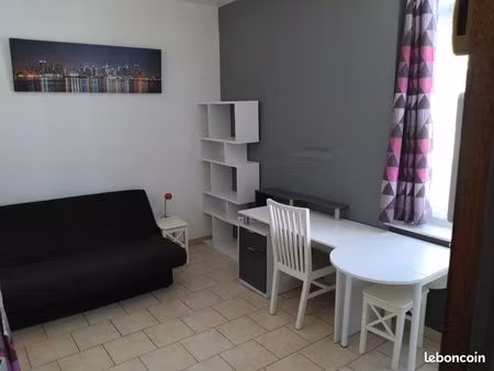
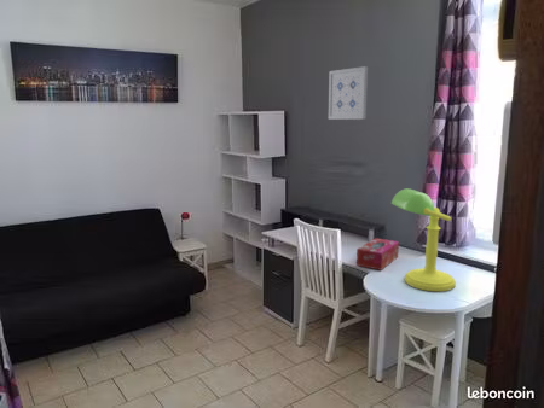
+ wall art [328,65,369,121]
+ desk lamp [390,187,457,292]
+ tissue box [355,237,400,272]
